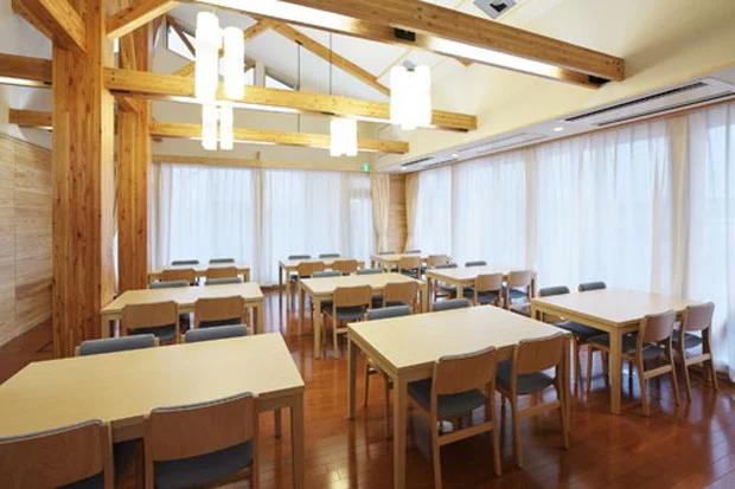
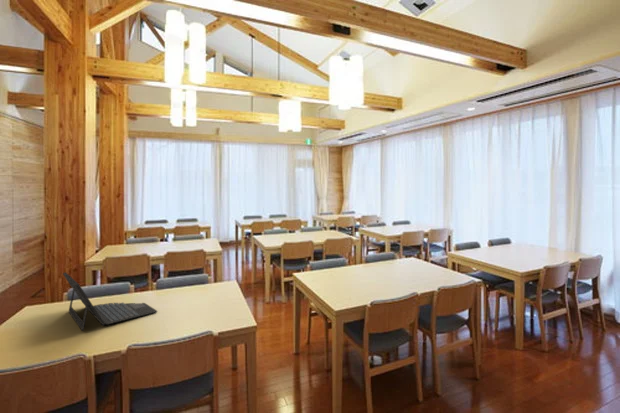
+ laptop [62,271,158,332]
